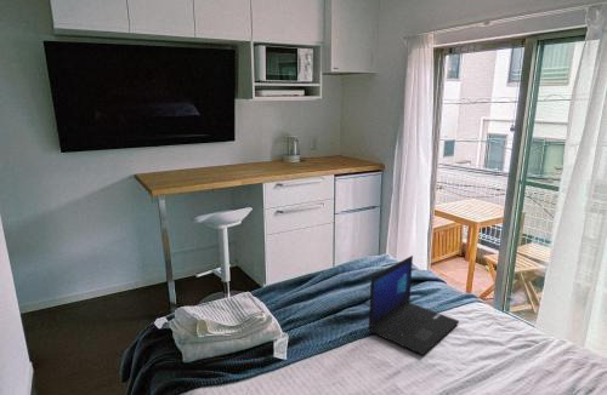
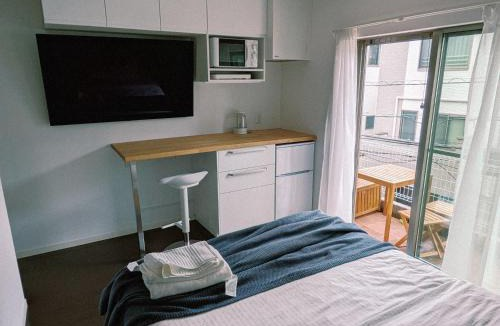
- laptop [368,254,460,356]
